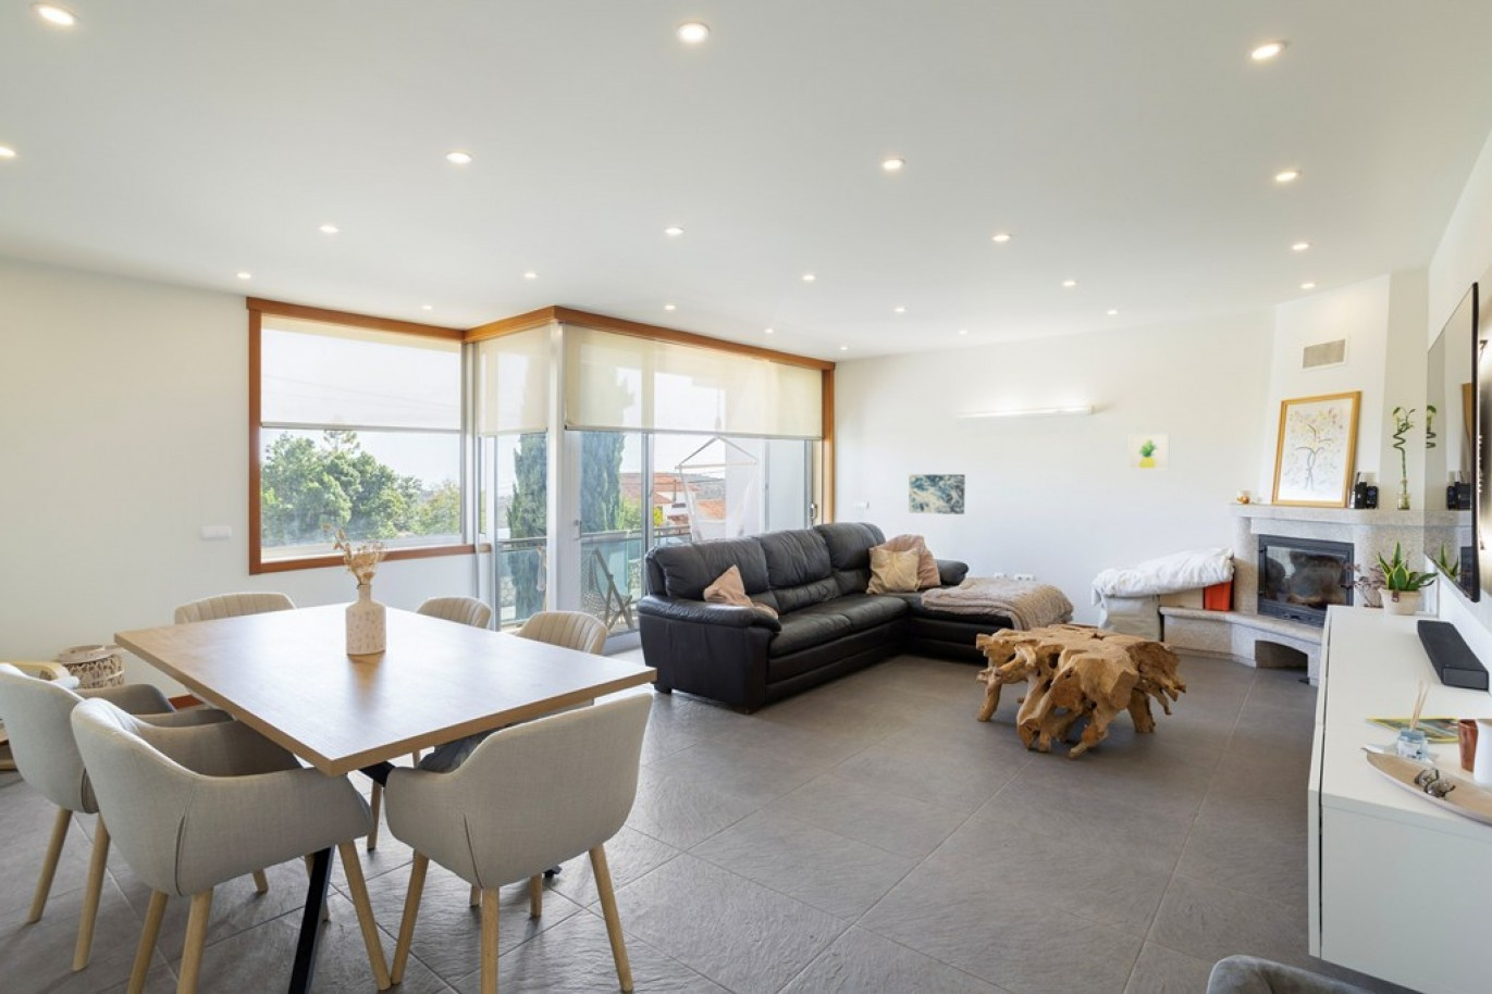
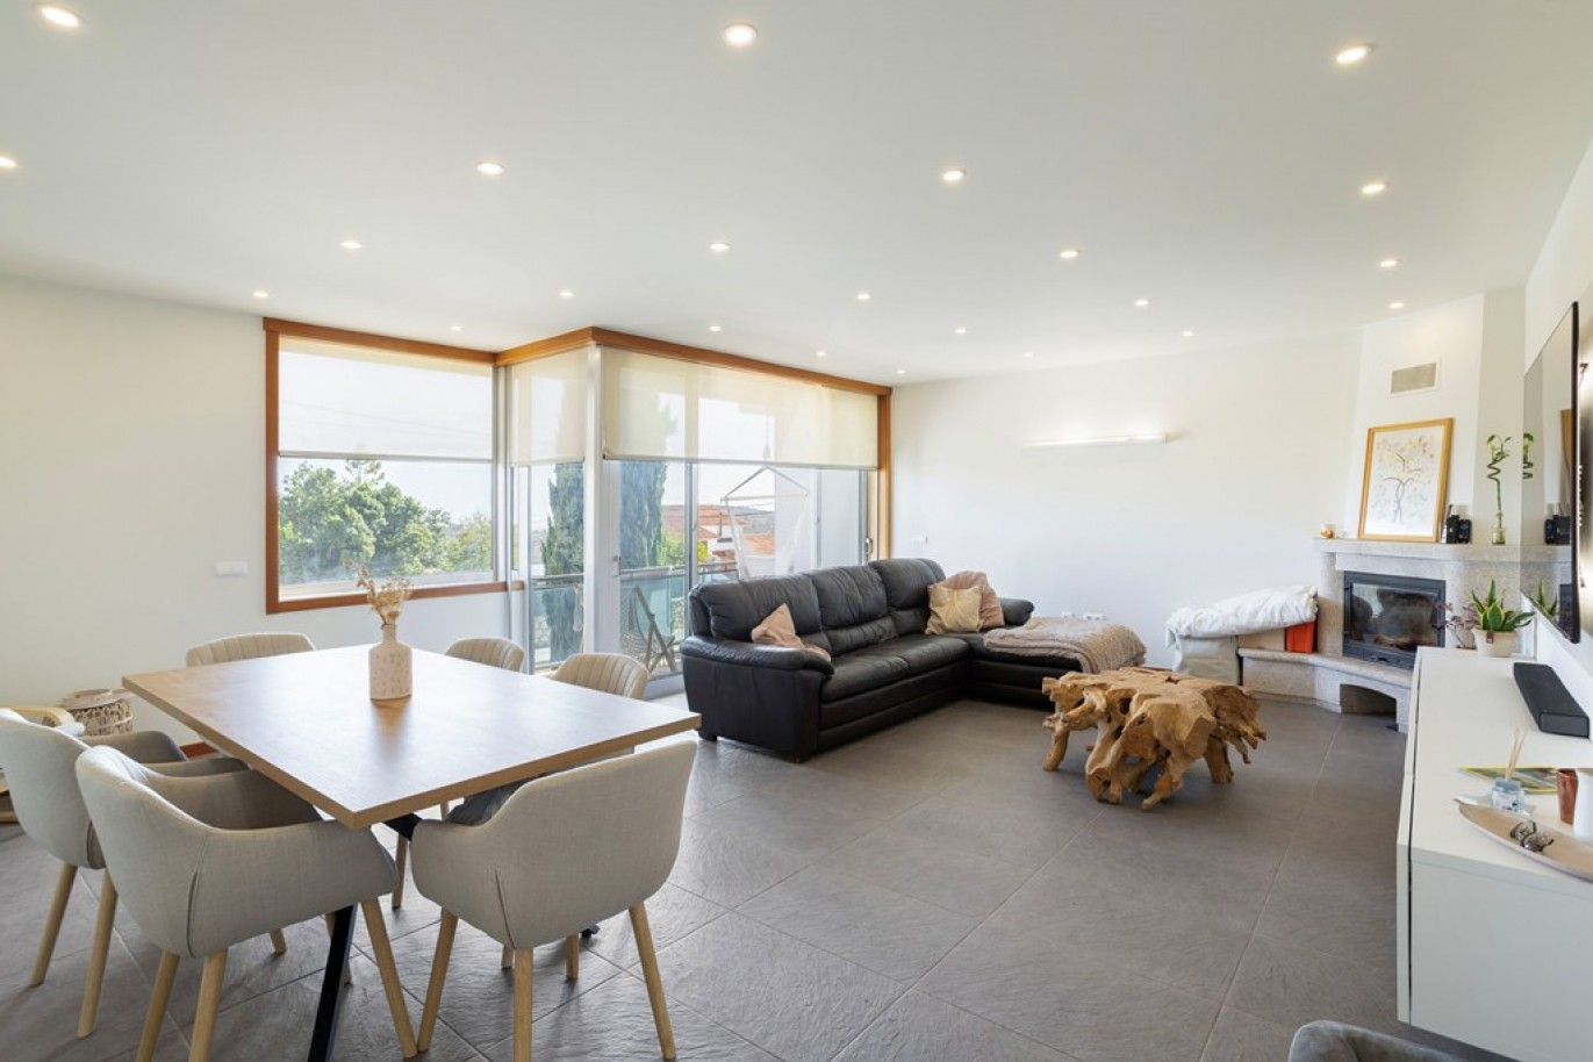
- wall art [1128,432,1171,470]
- wall art [908,473,967,516]
